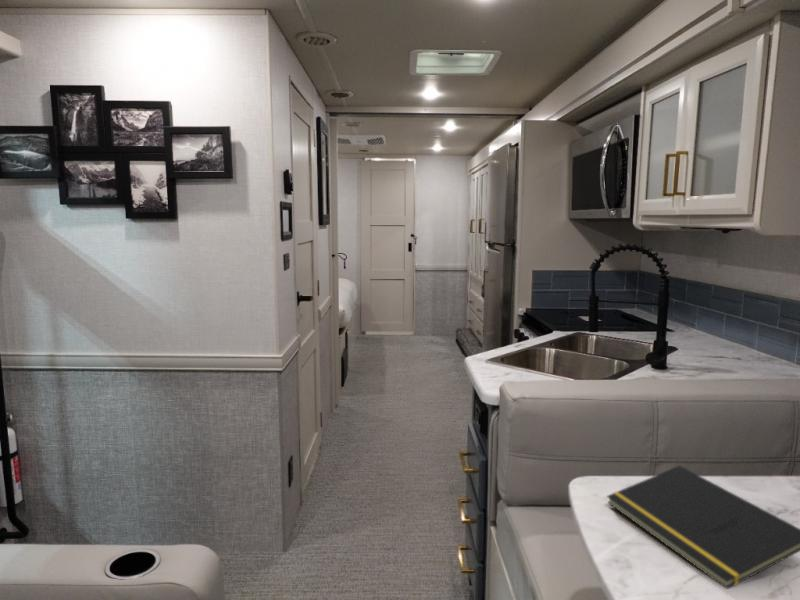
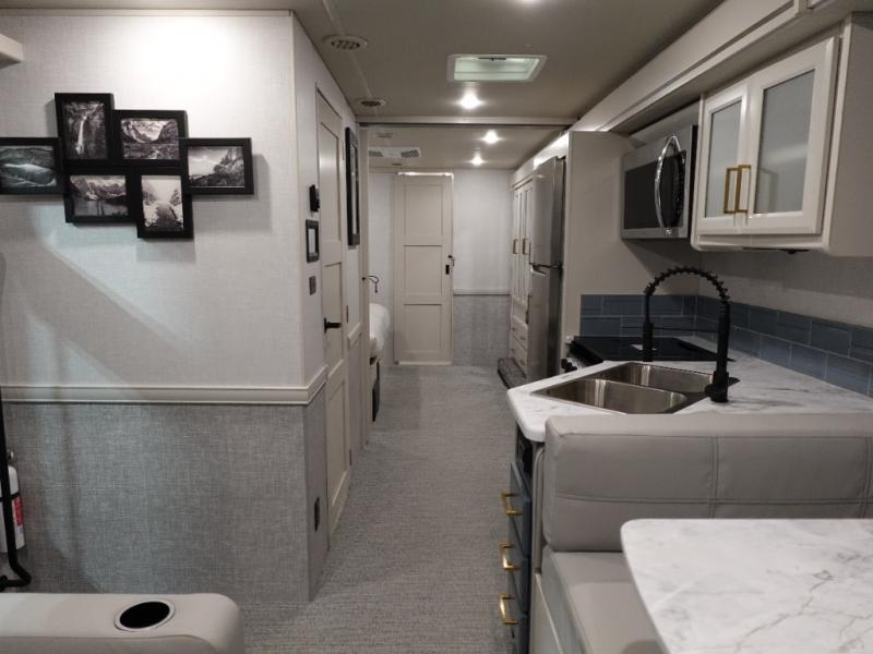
- notepad [606,465,800,590]
